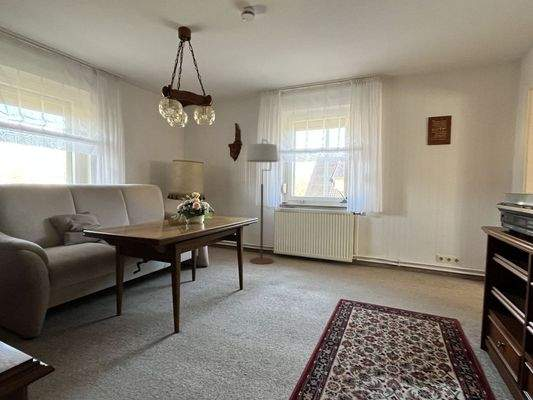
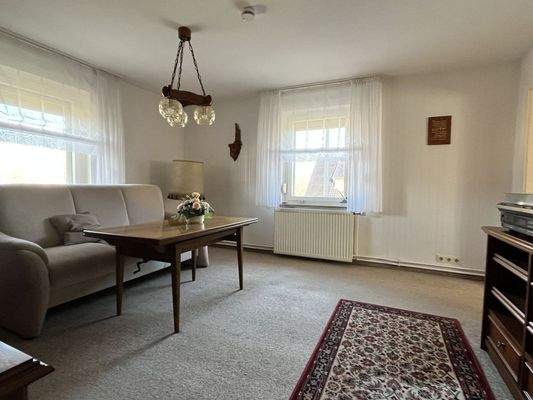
- floor lamp [245,138,279,265]
